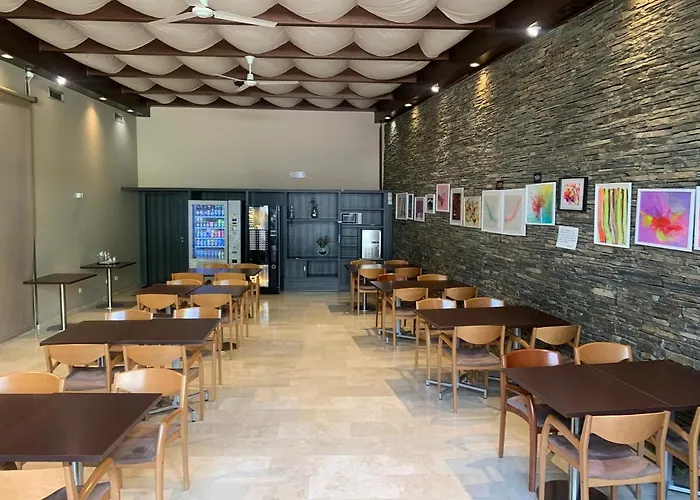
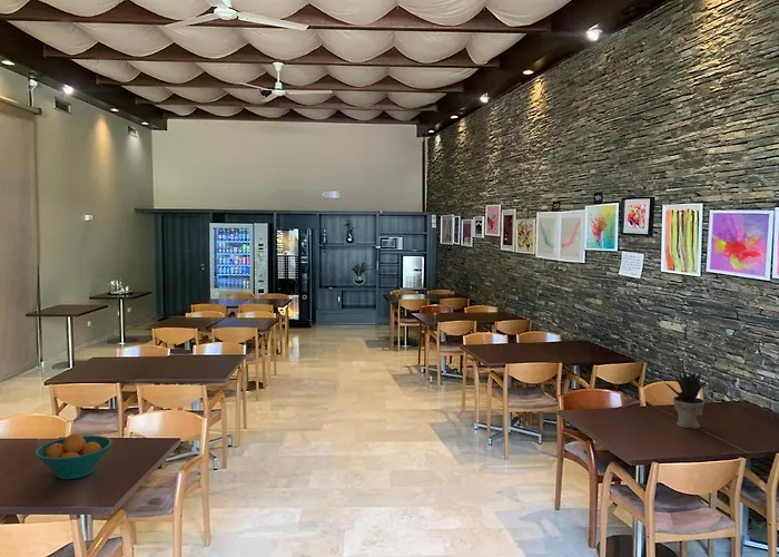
+ fruit bowl [33,432,114,480]
+ potted plant [664,364,710,430]
